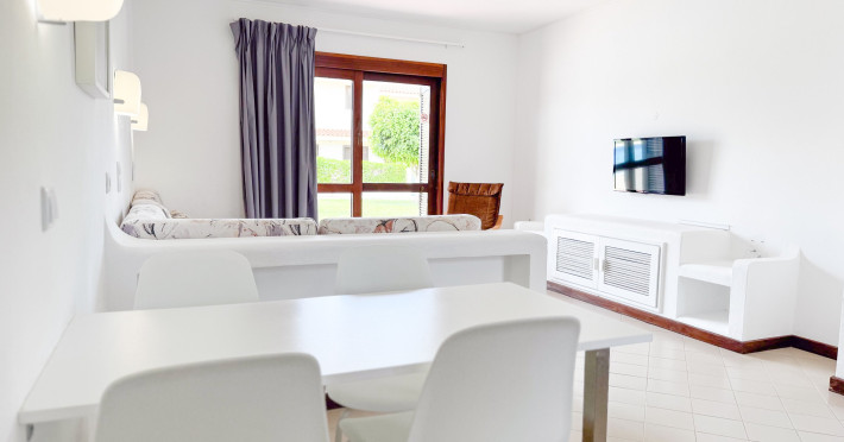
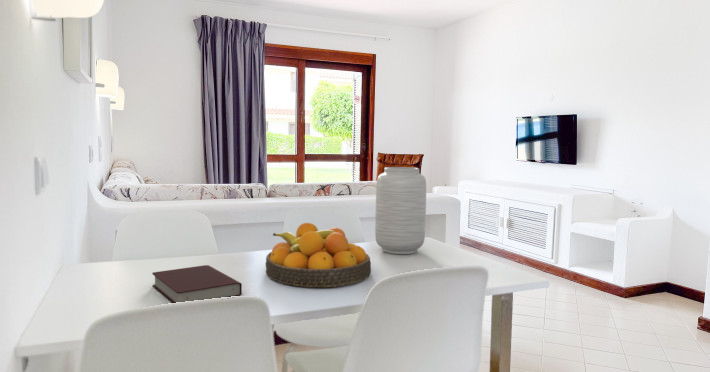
+ vase [374,166,427,255]
+ fruit bowl [265,222,372,288]
+ book [151,264,243,304]
